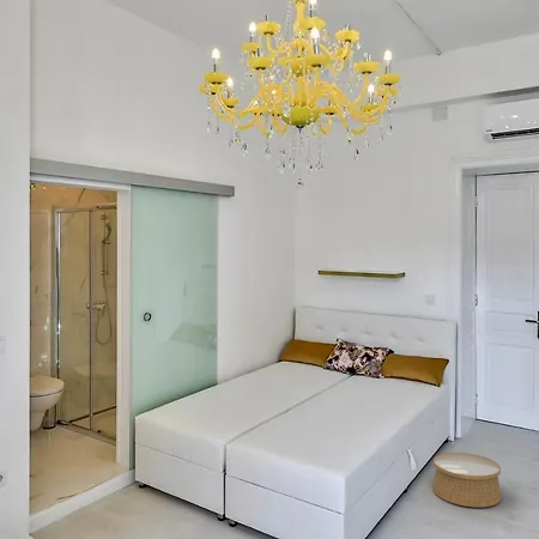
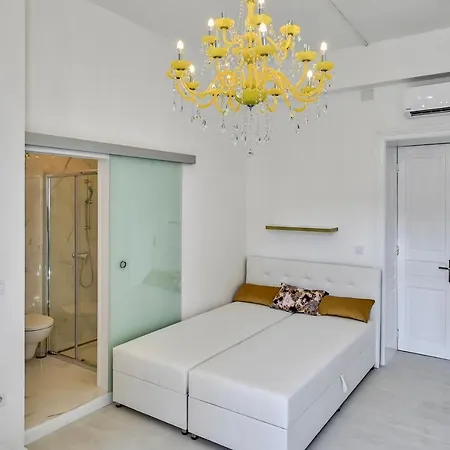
- woven basket [431,452,503,509]
